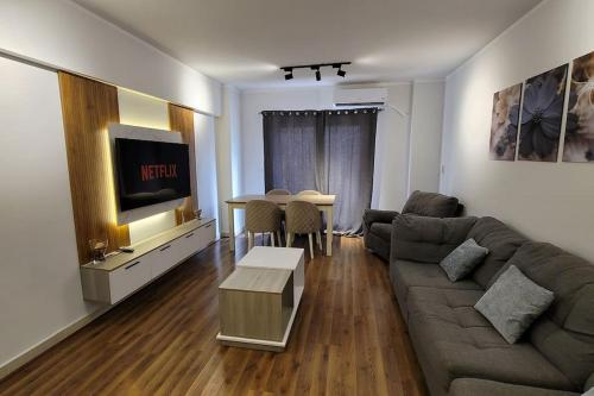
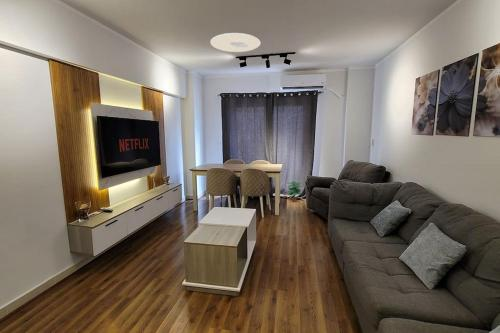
+ potted plant [286,180,304,203]
+ ceiling light [209,32,261,53]
